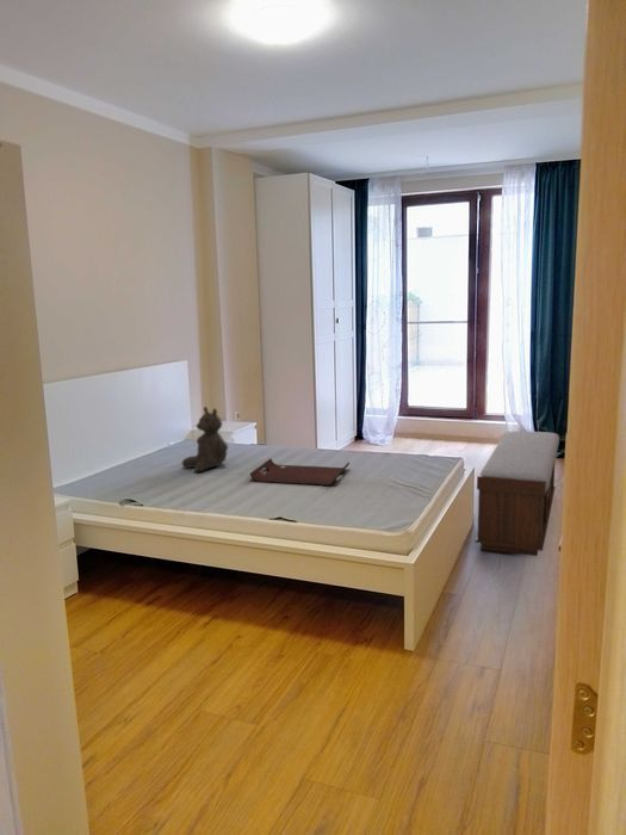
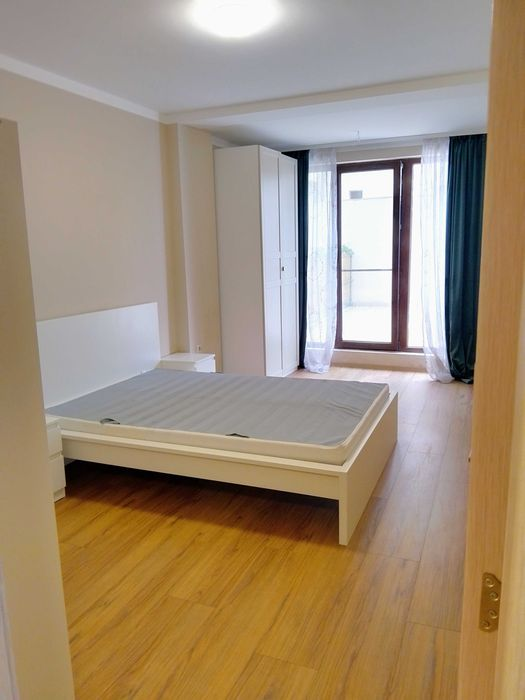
- teddy bear [181,406,229,472]
- serving tray [248,458,351,487]
- bench [475,431,560,557]
